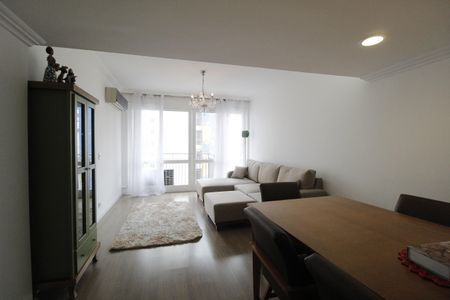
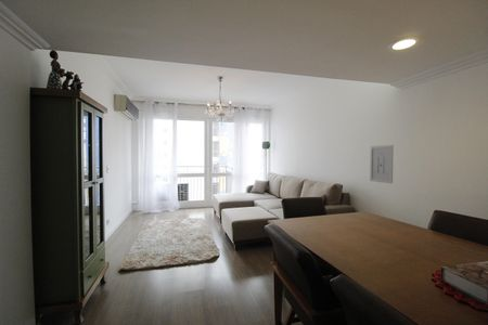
+ wall art [369,144,395,184]
